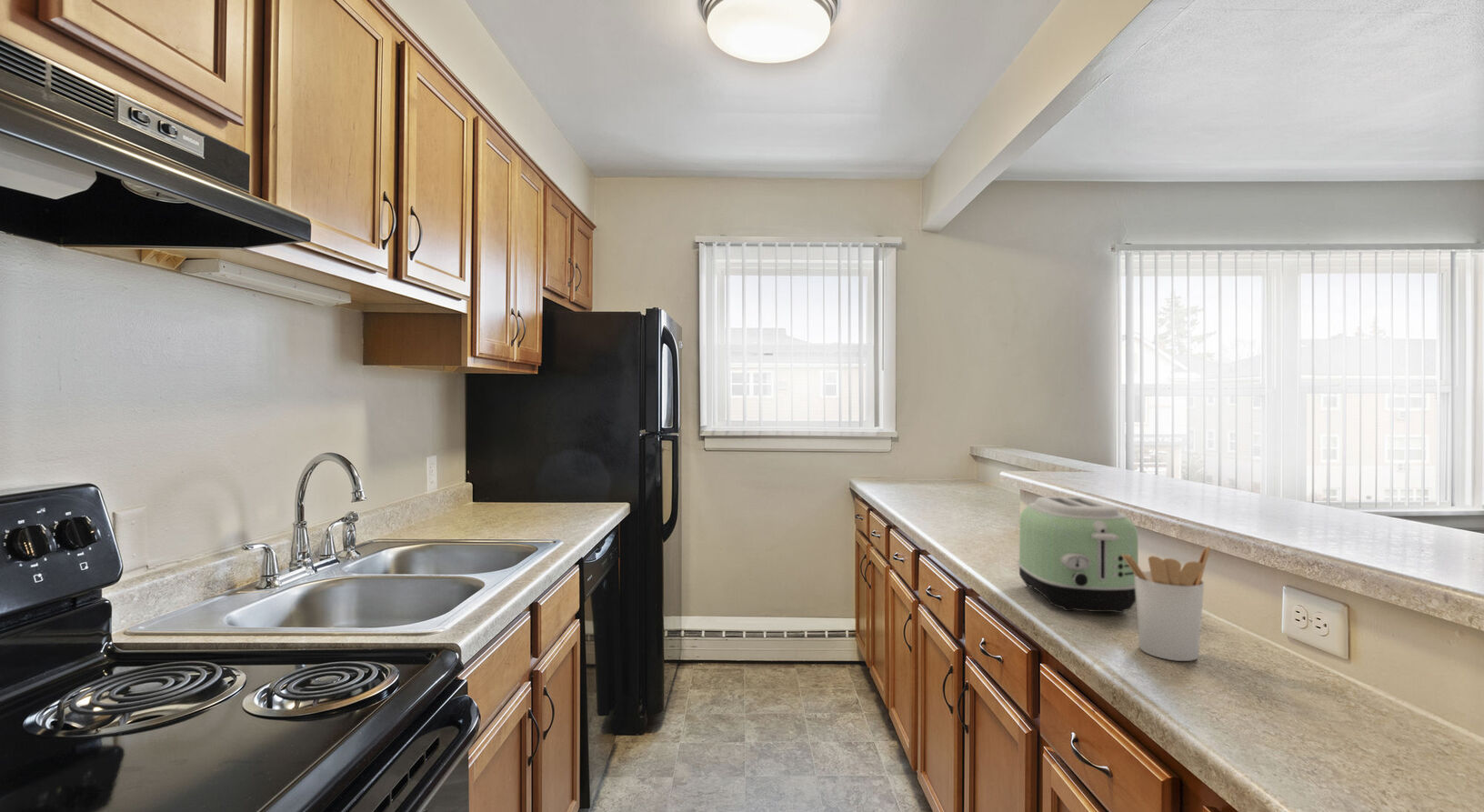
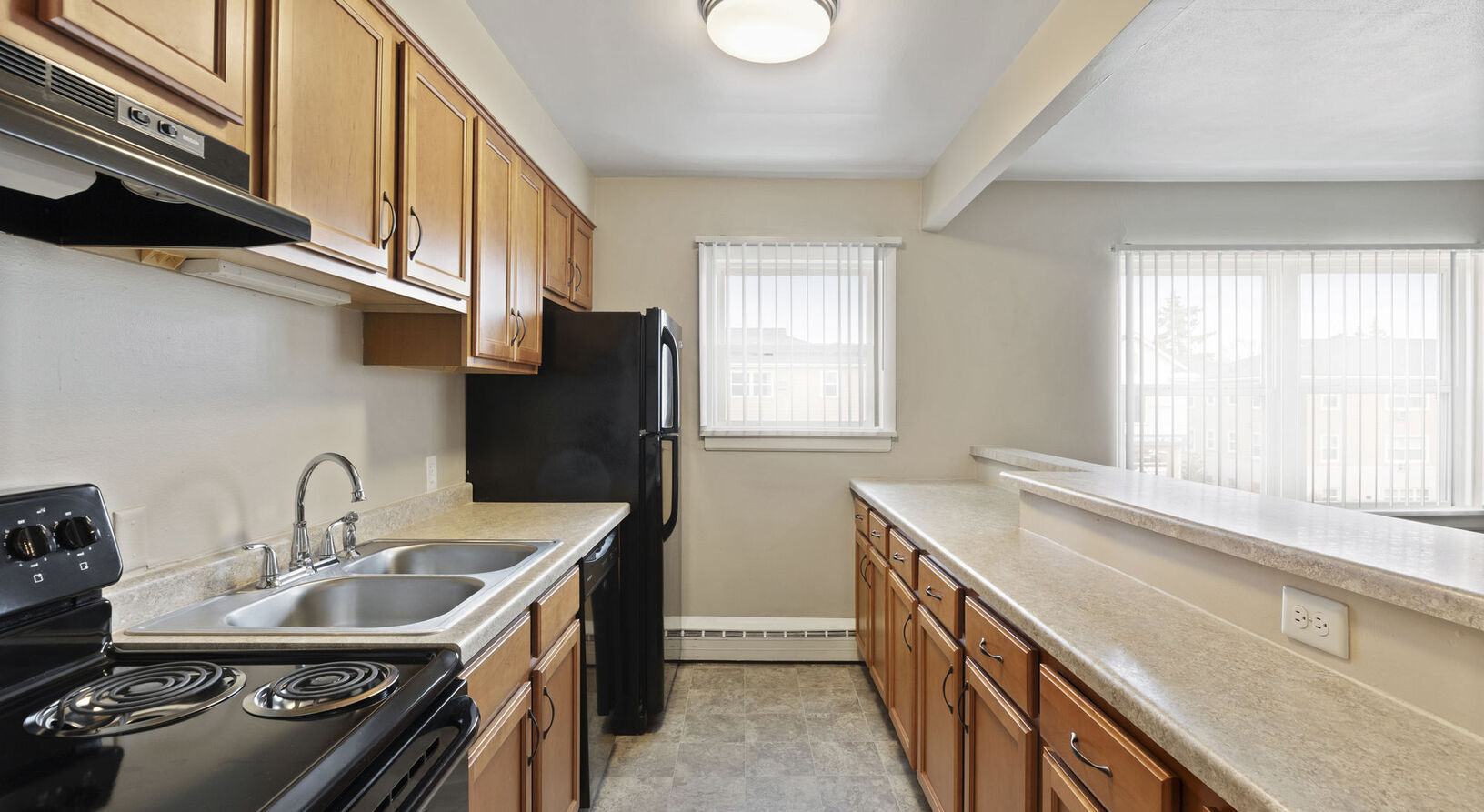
- toaster [1016,496,1139,614]
- utensil holder [1122,546,1211,662]
